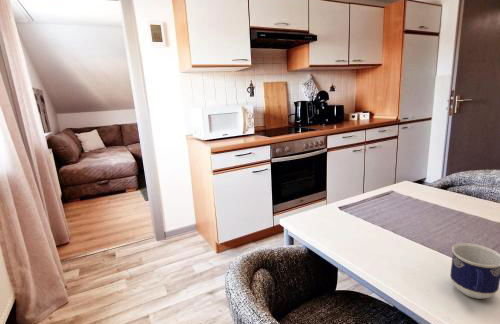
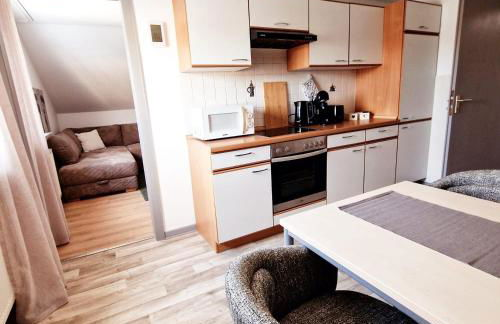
- cup [449,242,500,300]
